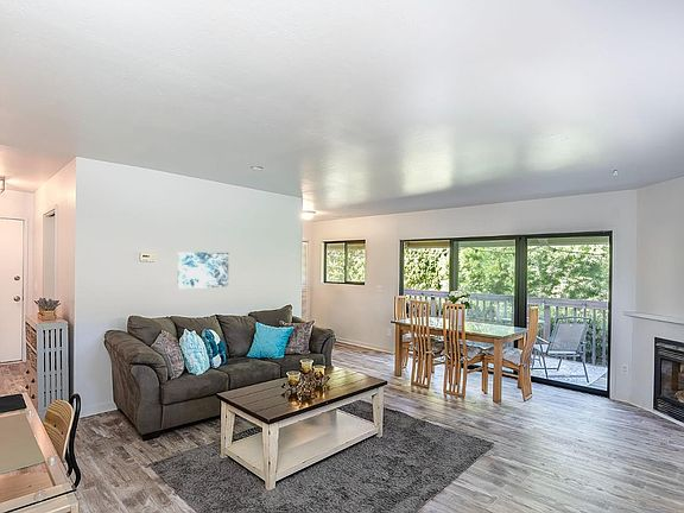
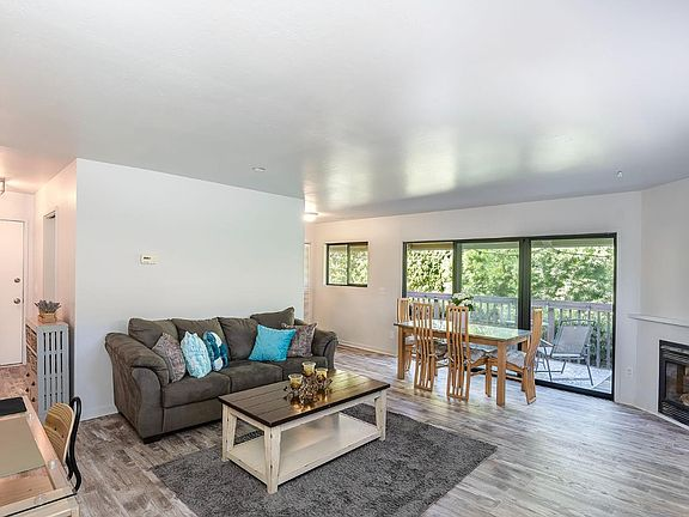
- wall art [176,251,229,290]
